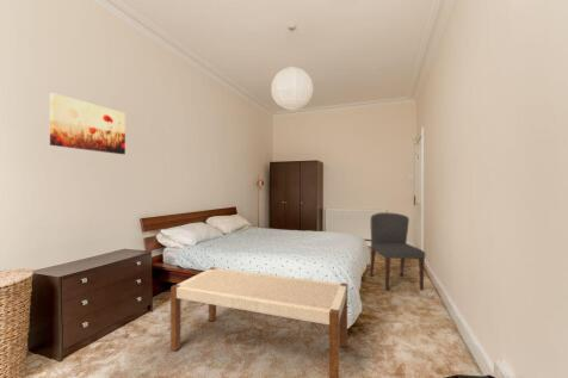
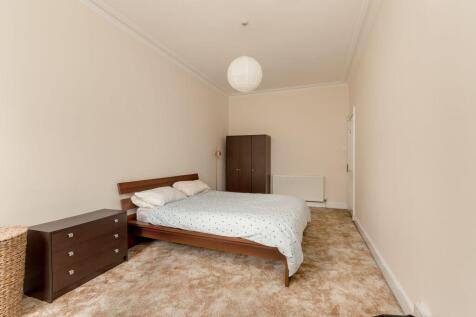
- bench [169,266,348,378]
- chair [369,211,426,291]
- wall art [49,92,126,155]
